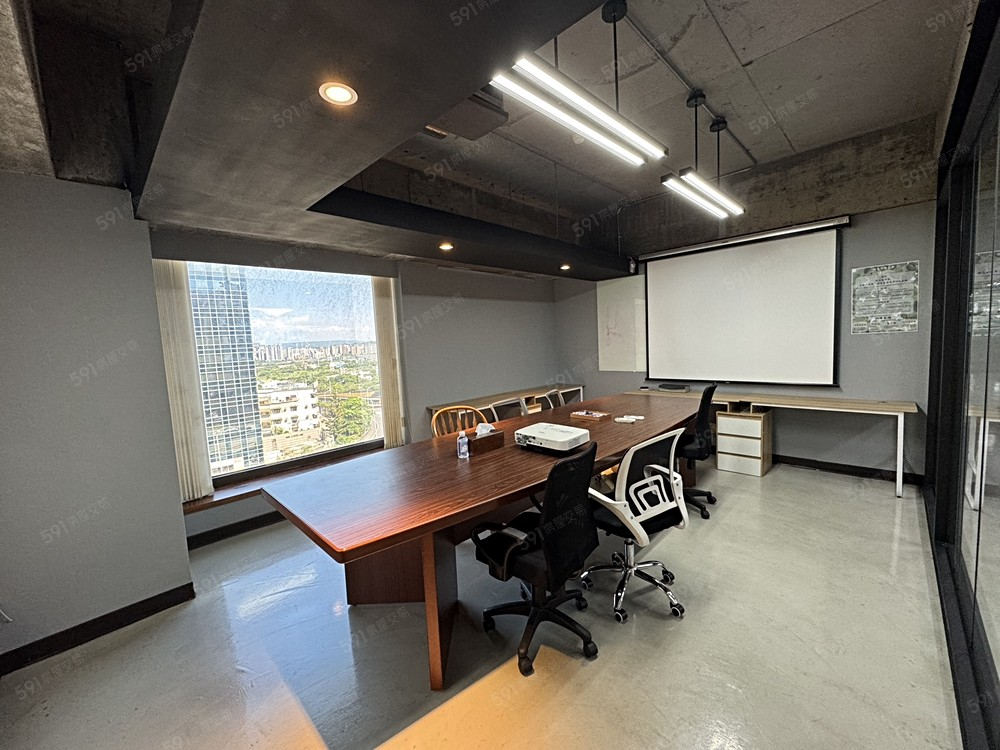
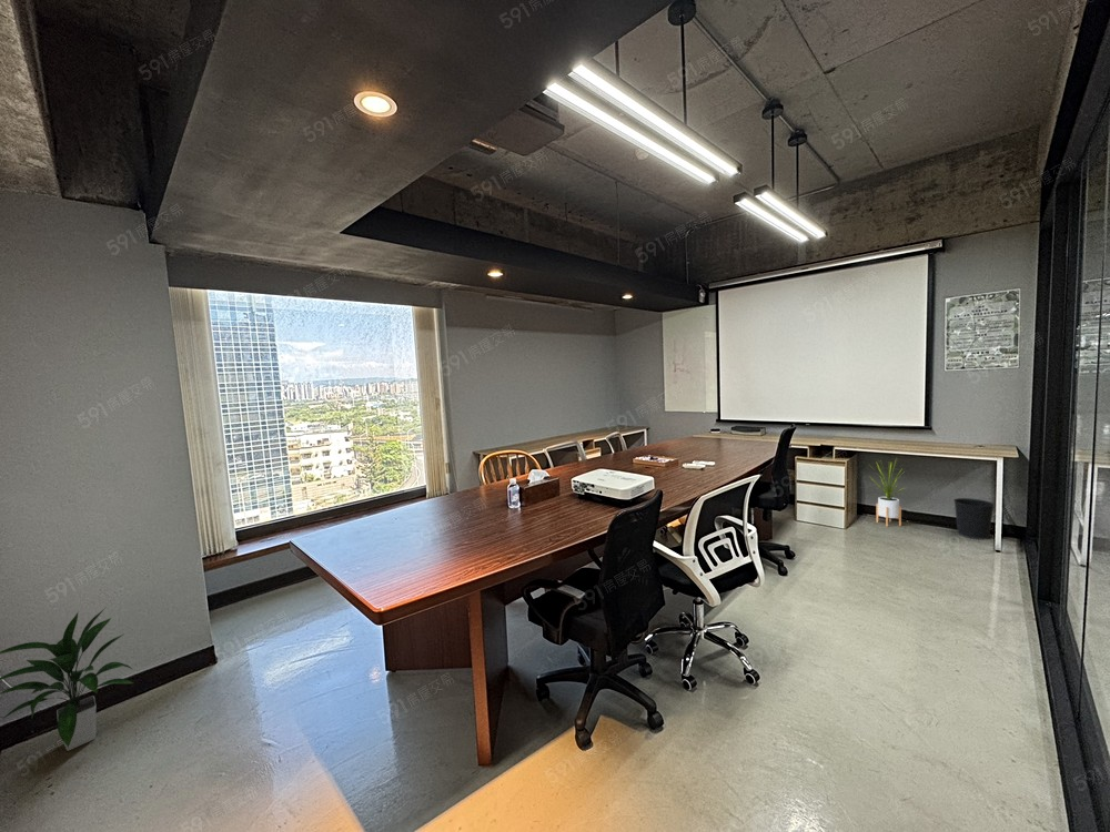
+ wastebasket [952,497,996,540]
+ indoor plant [0,607,134,752]
+ house plant [867,457,906,527]
